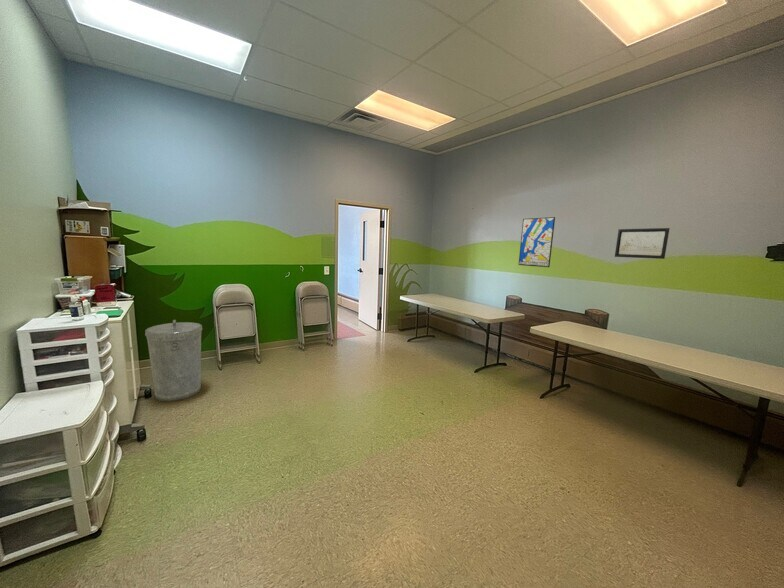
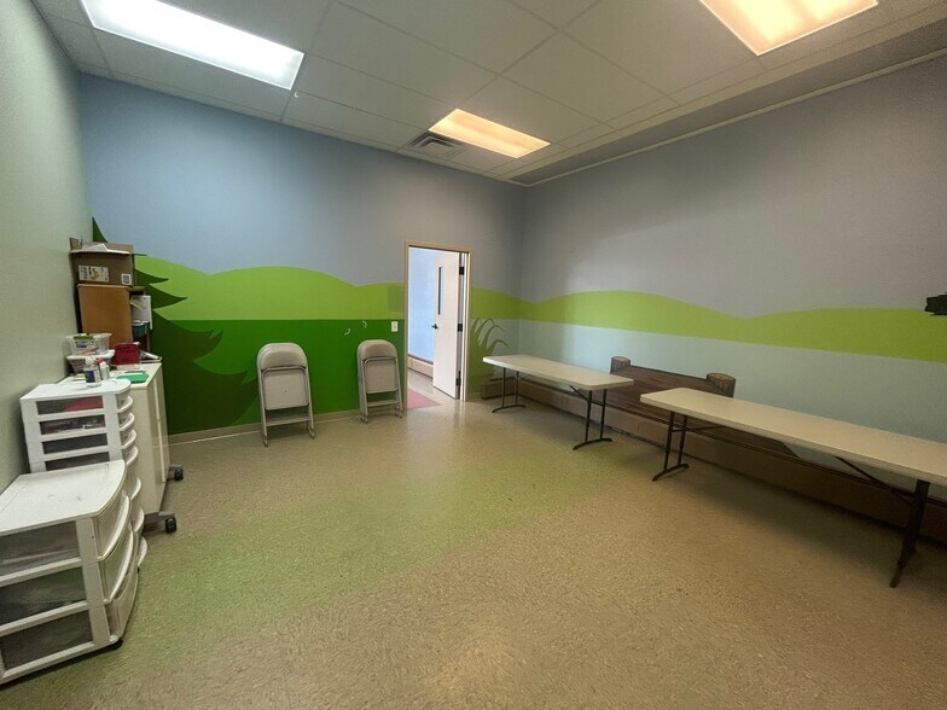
- trash can [144,319,203,403]
- wall art [518,216,556,268]
- wall art [614,227,671,260]
